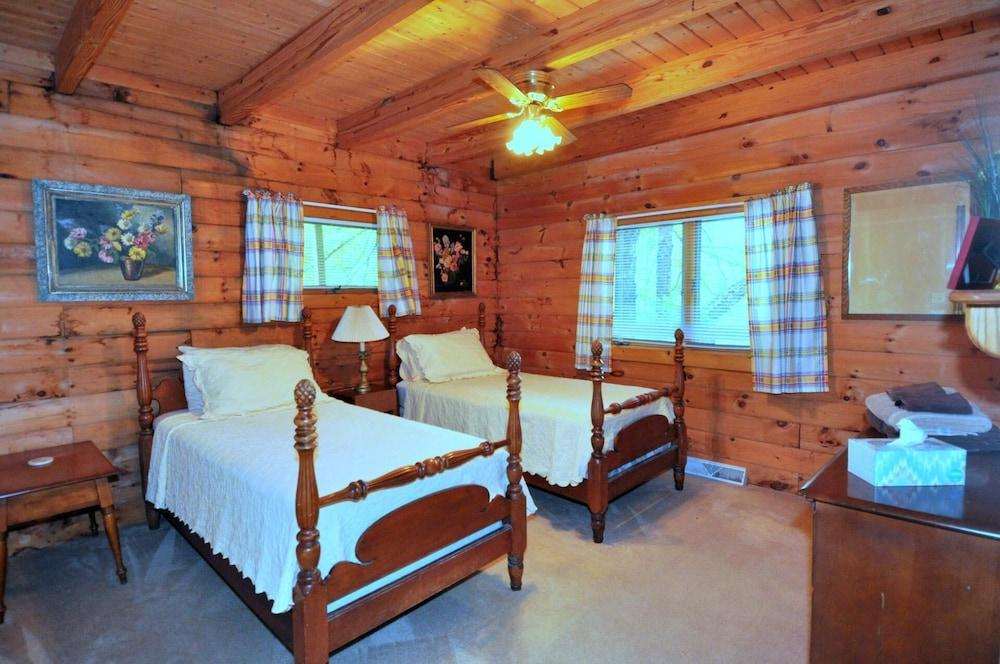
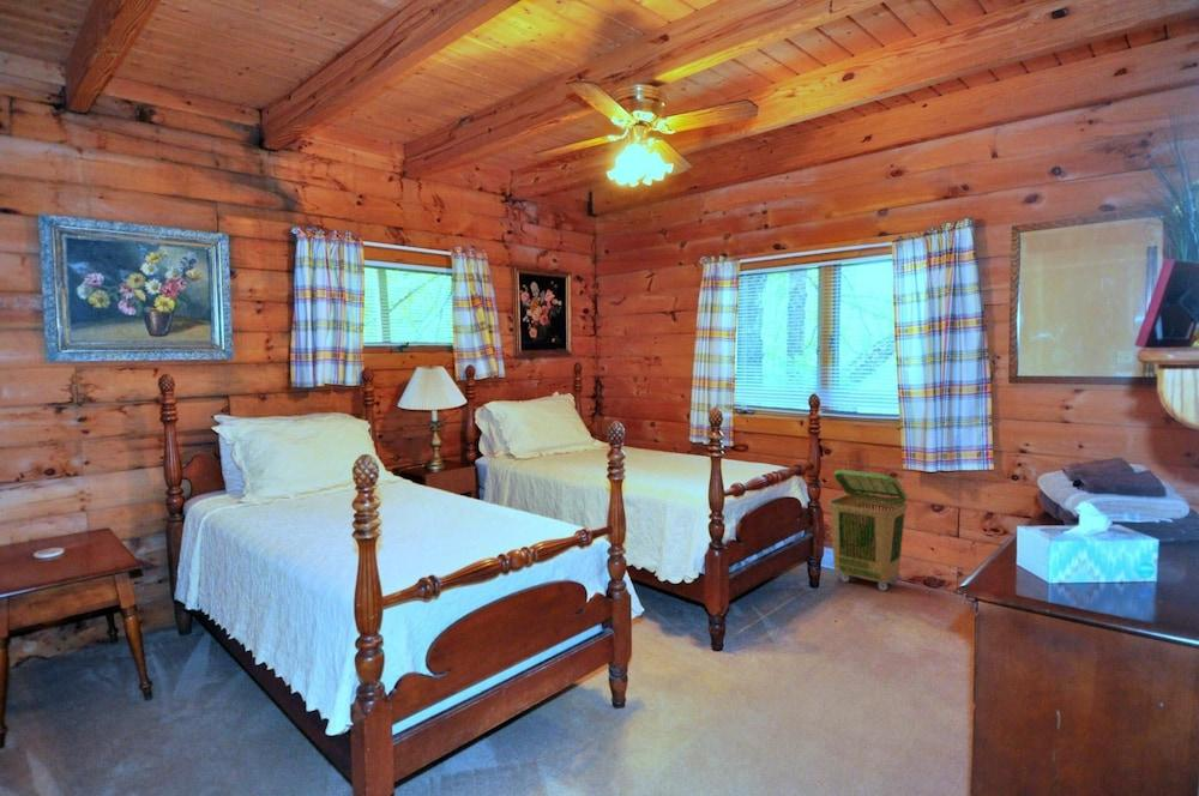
+ laundry basket [827,469,909,592]
